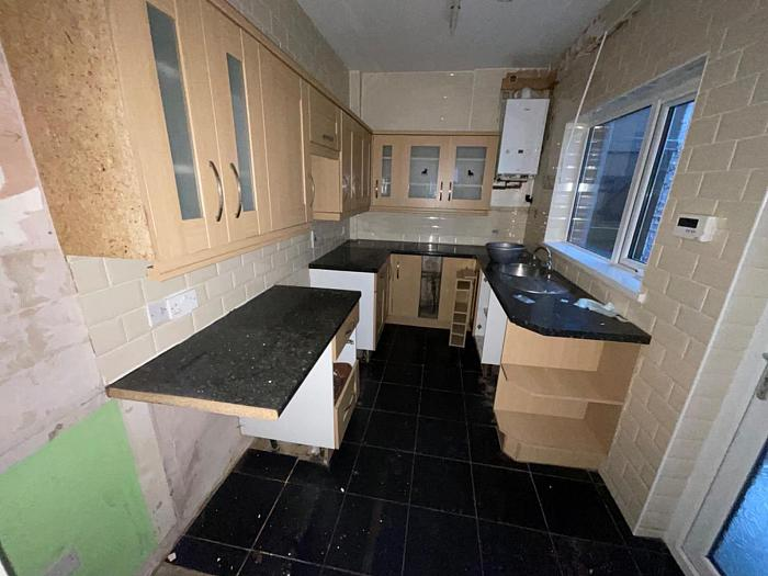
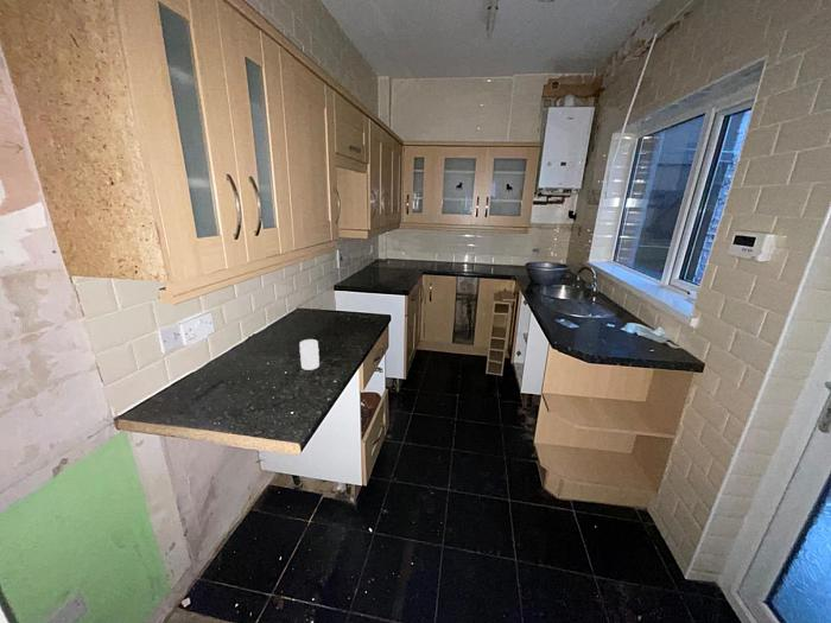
+ cup [298,338,321,371]
